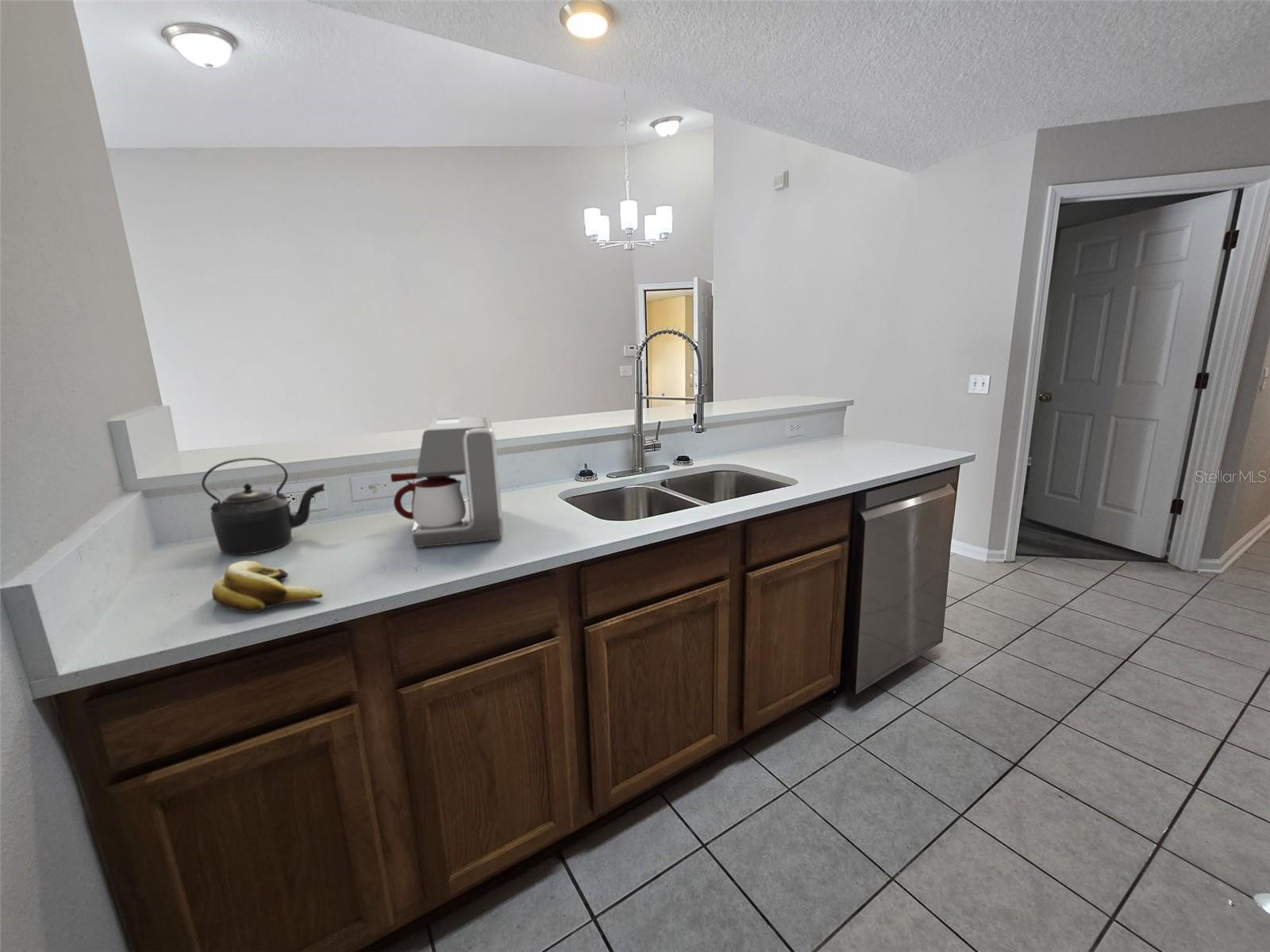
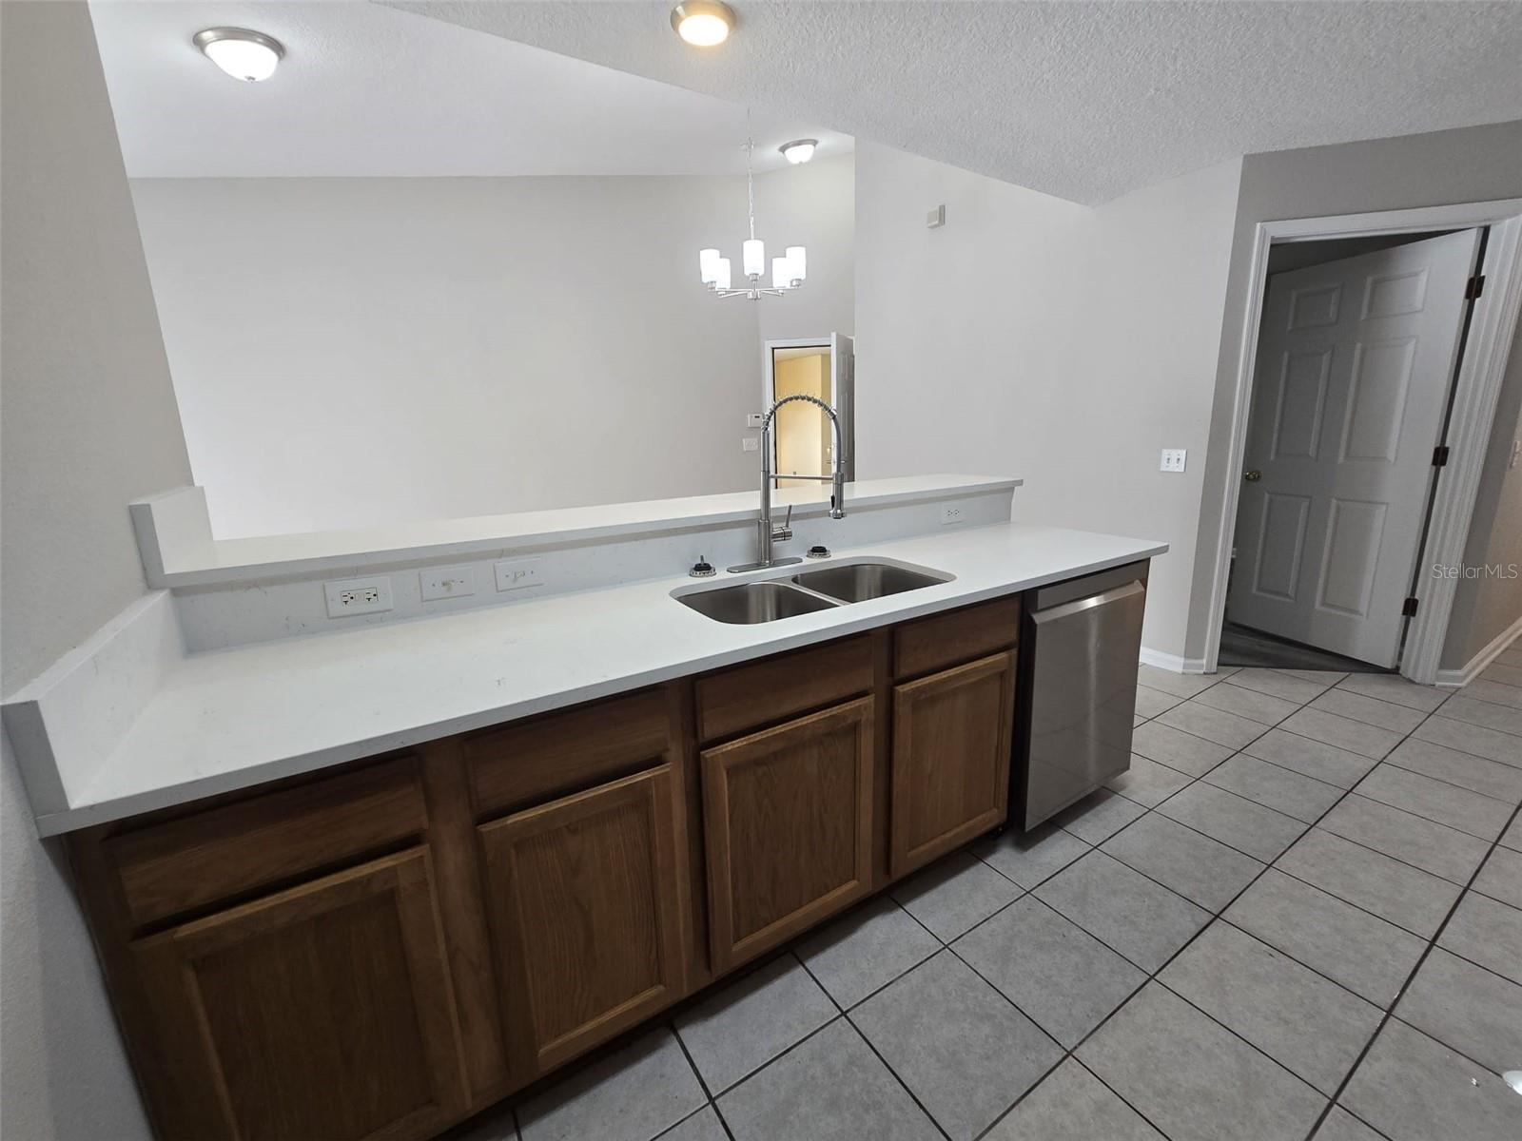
- banana [211,560,324,613]
- coffee maker [390,416,504,548]
- kettle [201,456,326,555]
